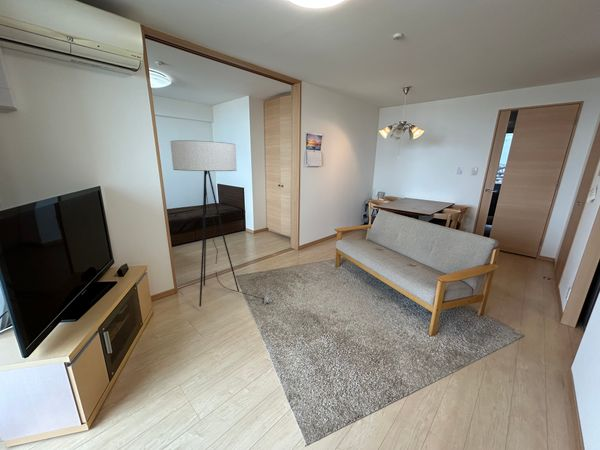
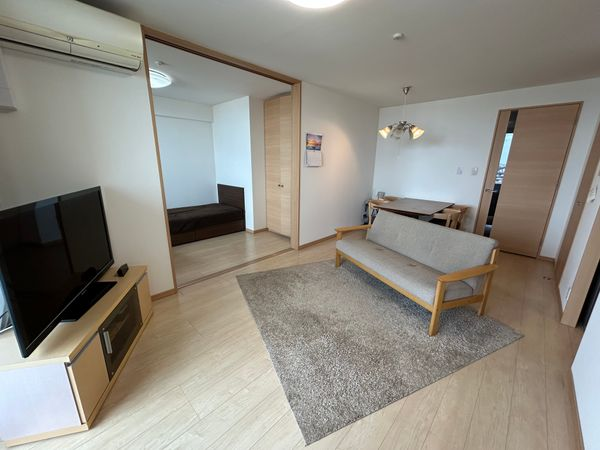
- floor lamp [169,139,271,308]
